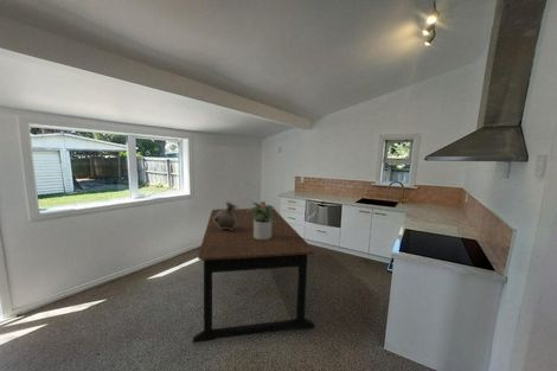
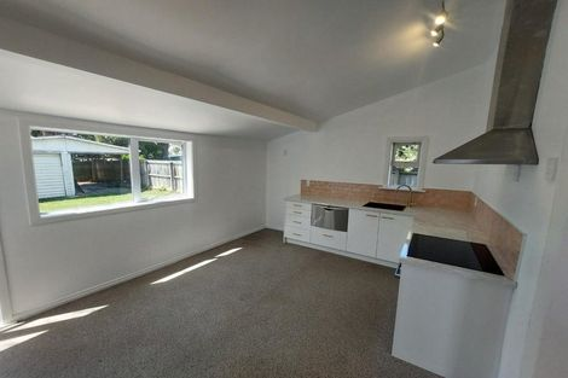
- potted plant [247,200,276,239]
- vessel [213,200,239,230]
- dining table [191,207,315,344]
